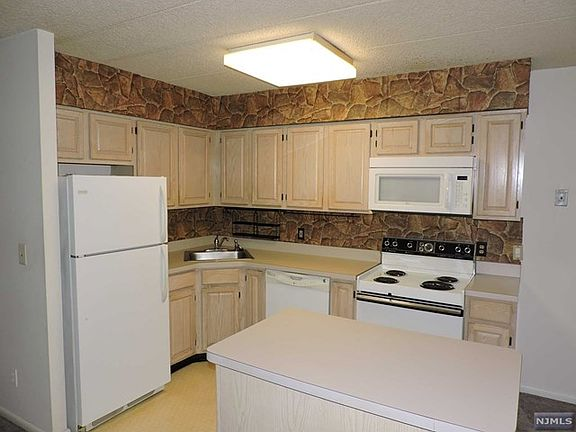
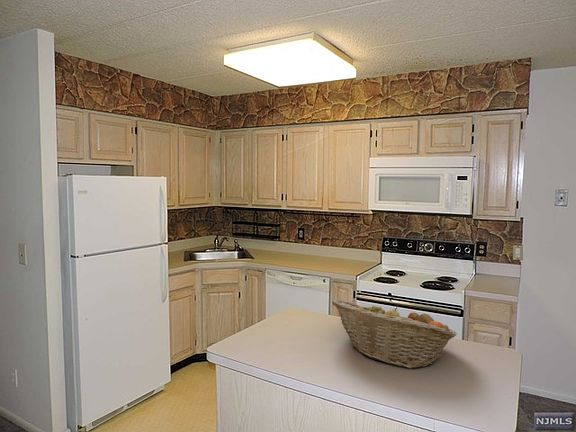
+ fruit basket [331,299,458,369]
